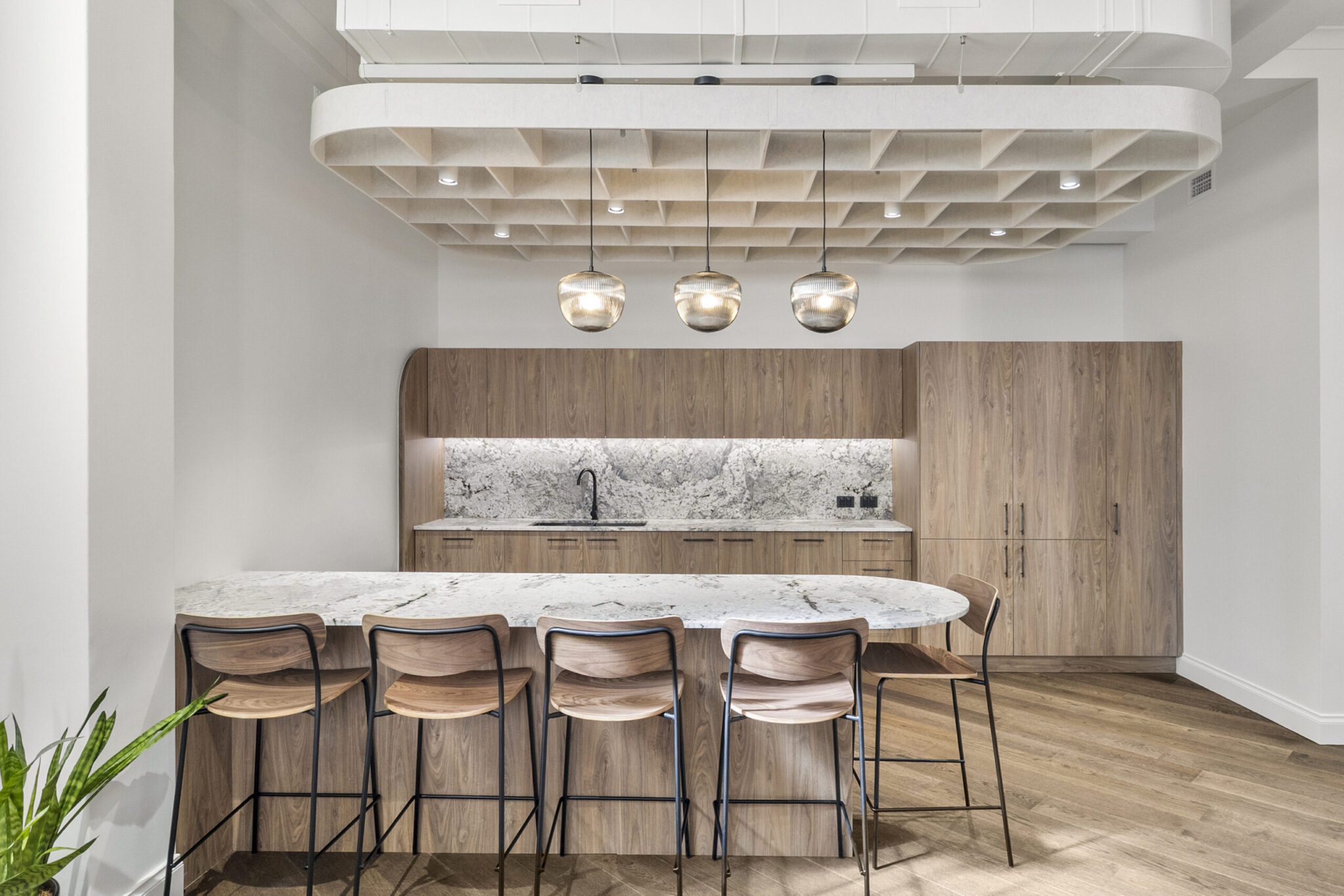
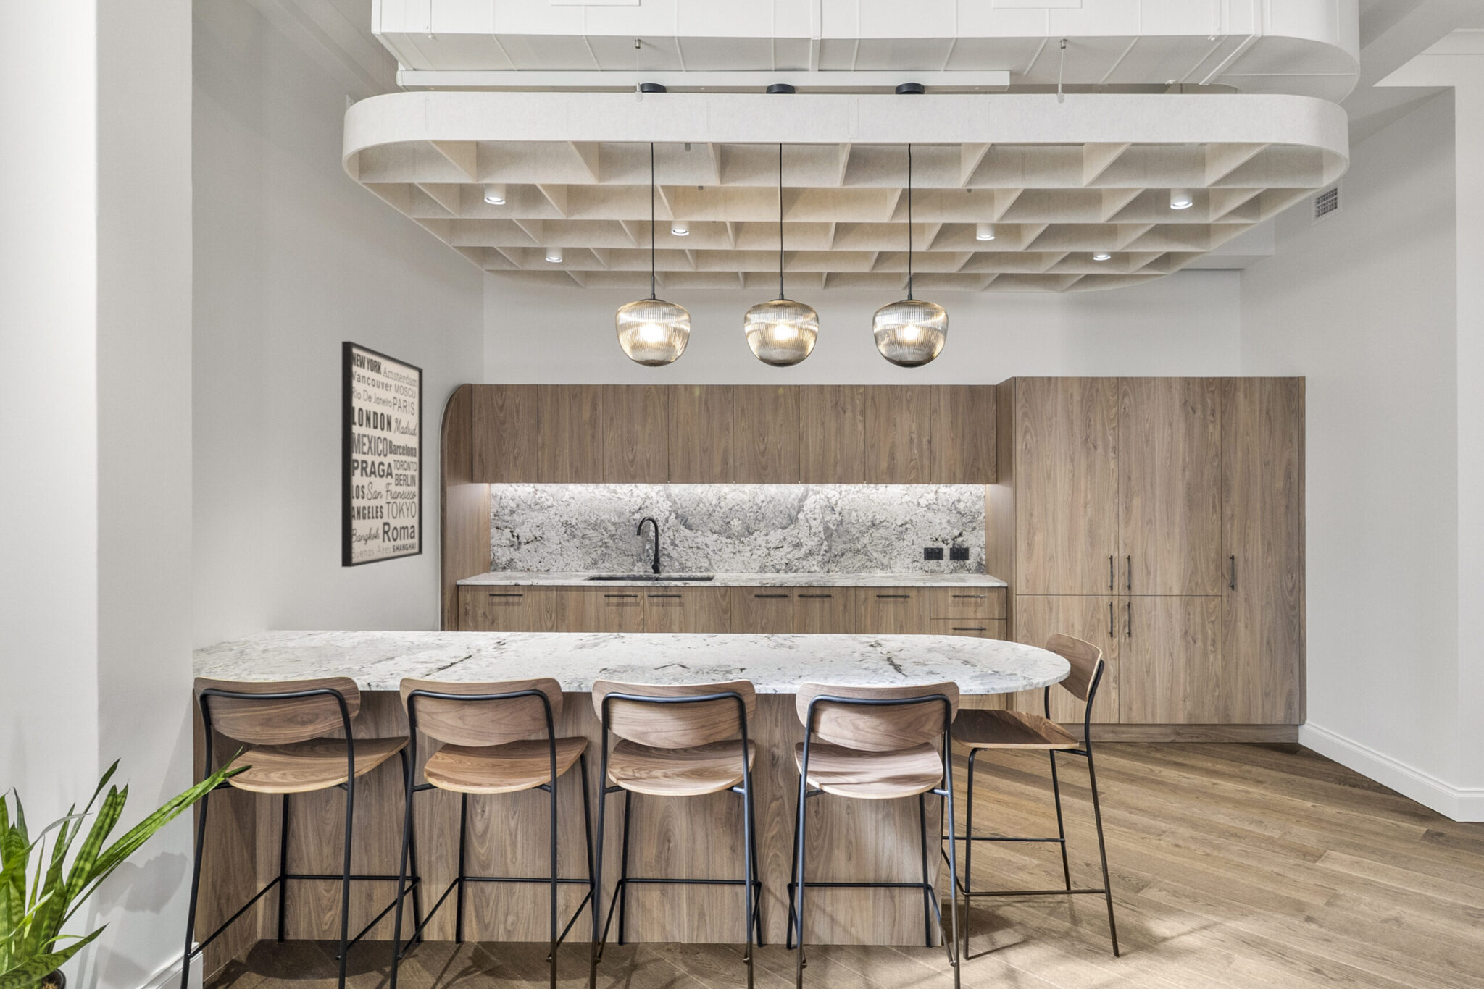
+ wall art [340,340,424,567]
